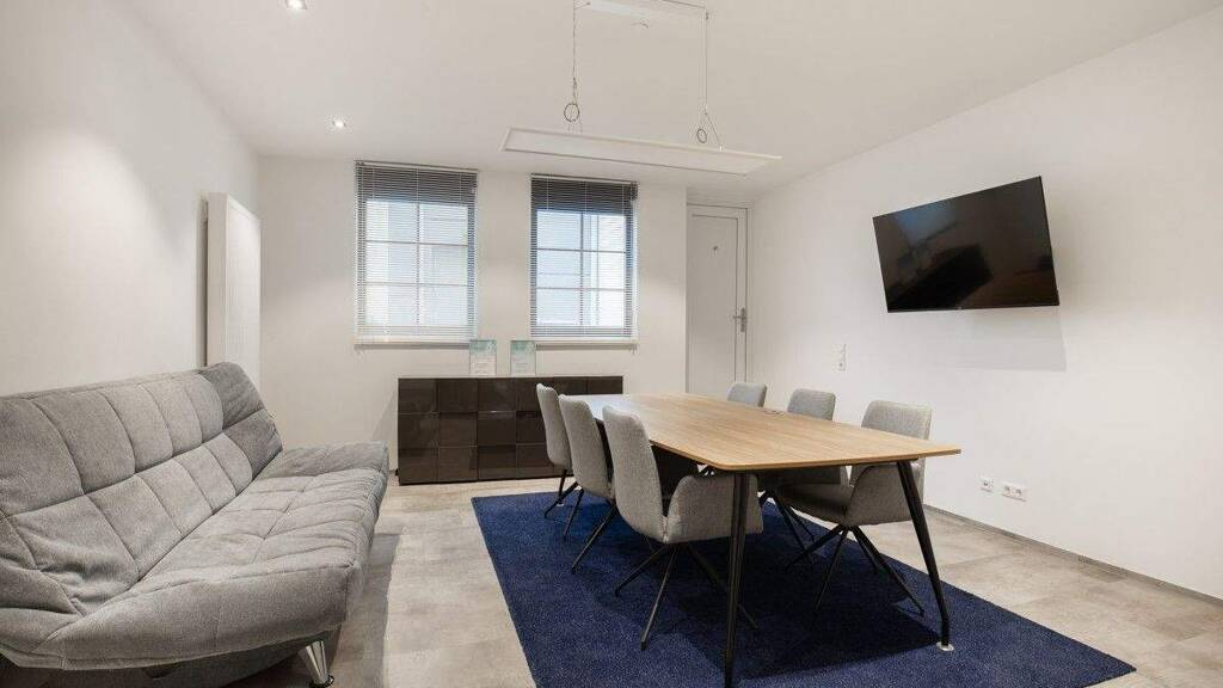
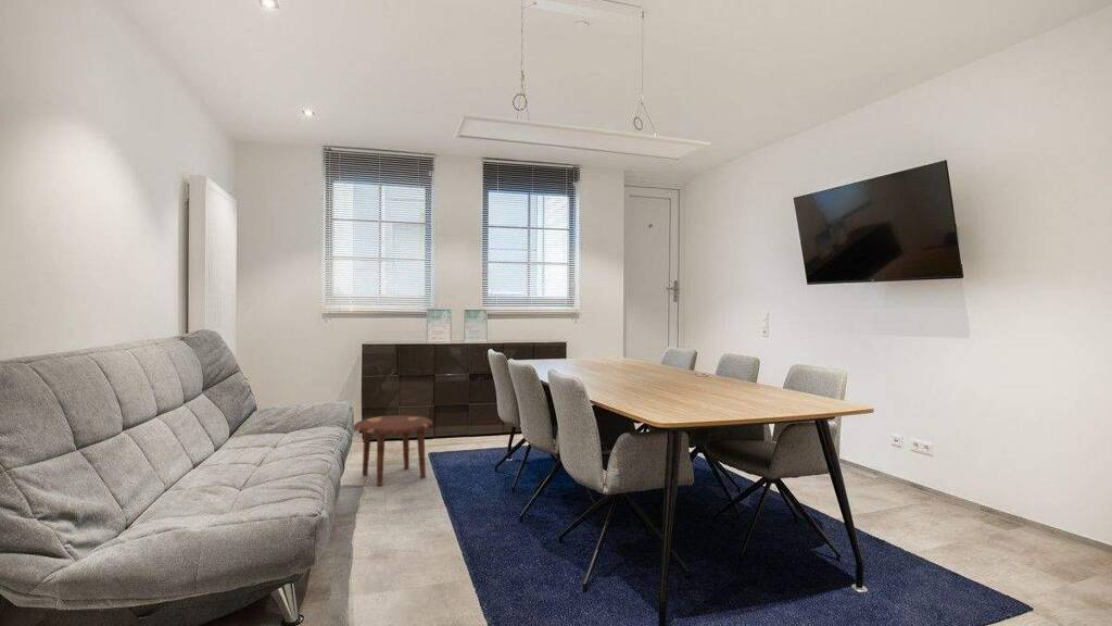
+ side table [353,414,433,487]
